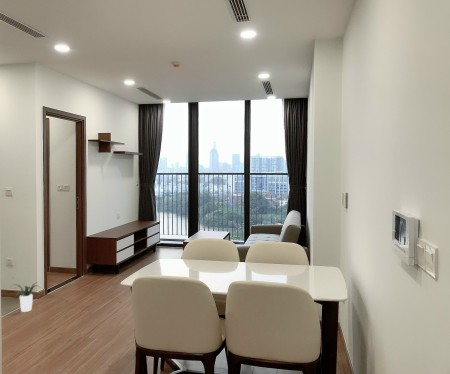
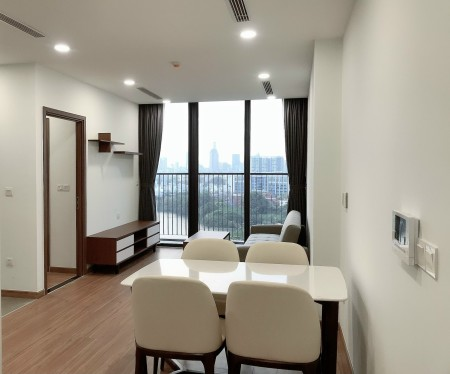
- potted plant [9,281,42,313]
